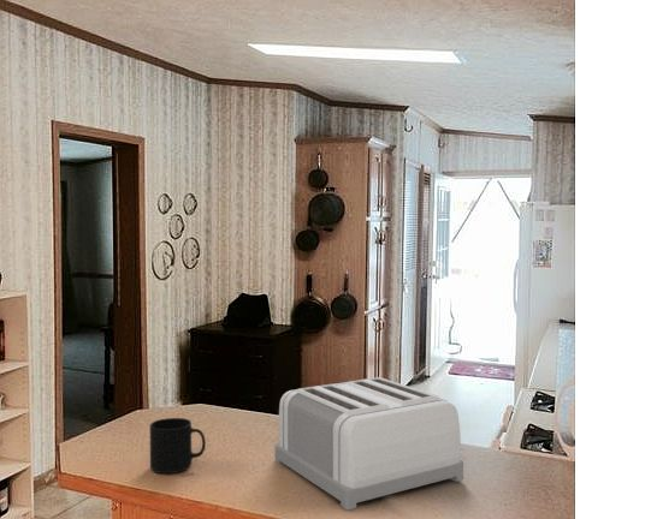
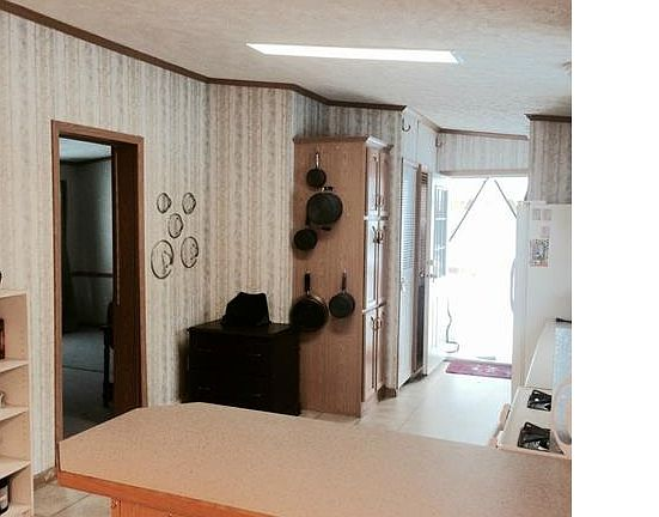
- toaster [274,376,464,511]
- mug [149,417,207,475]
